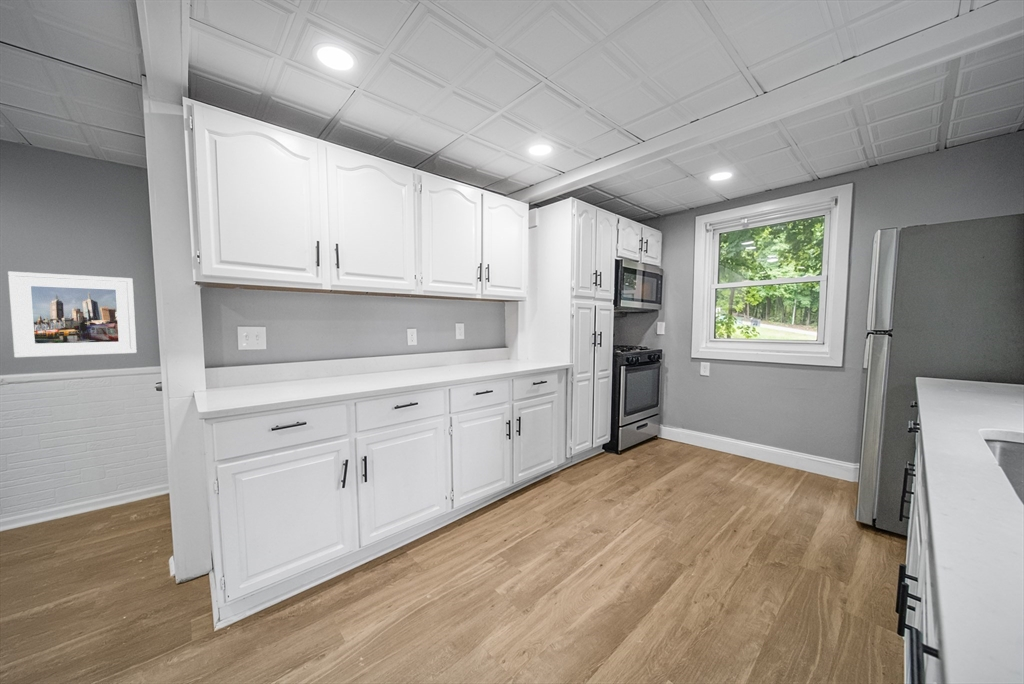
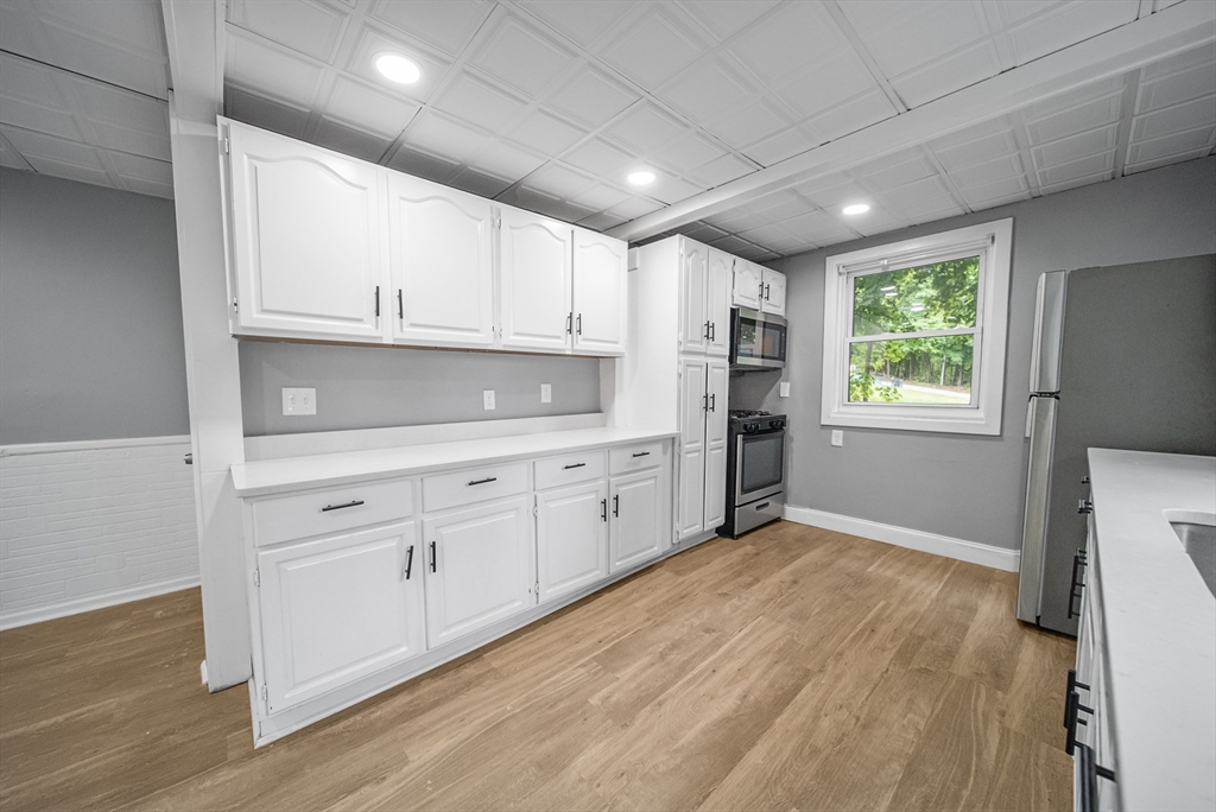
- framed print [7,271,138,358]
